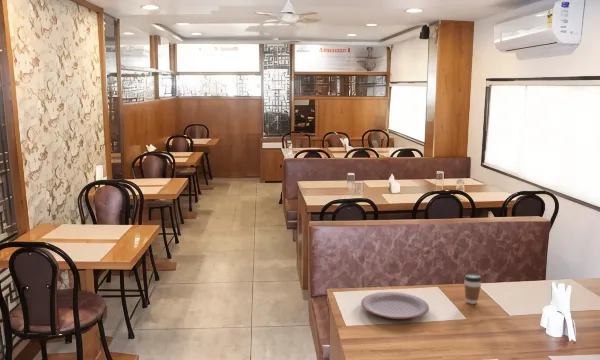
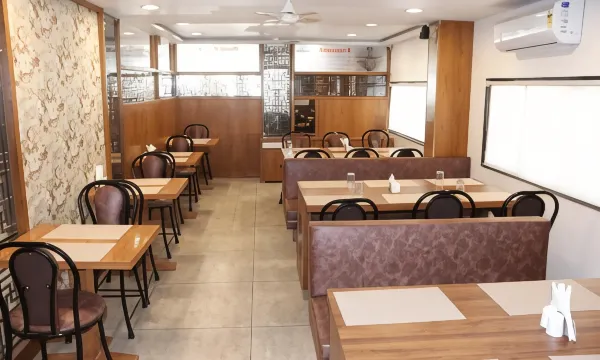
- coffee cup [463,273,483,305]
- plate [360,291,430,320]
